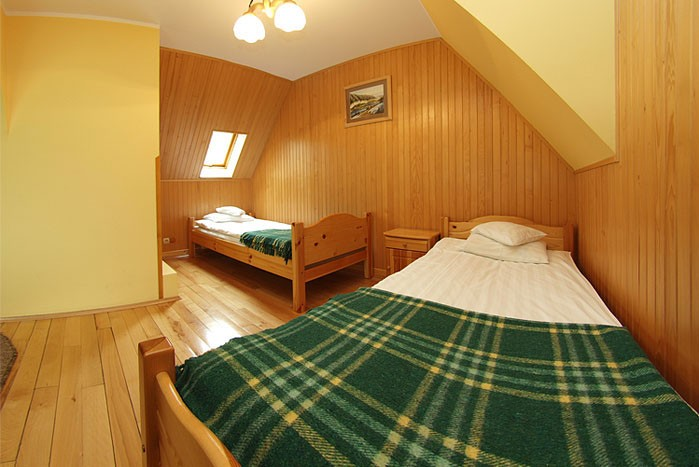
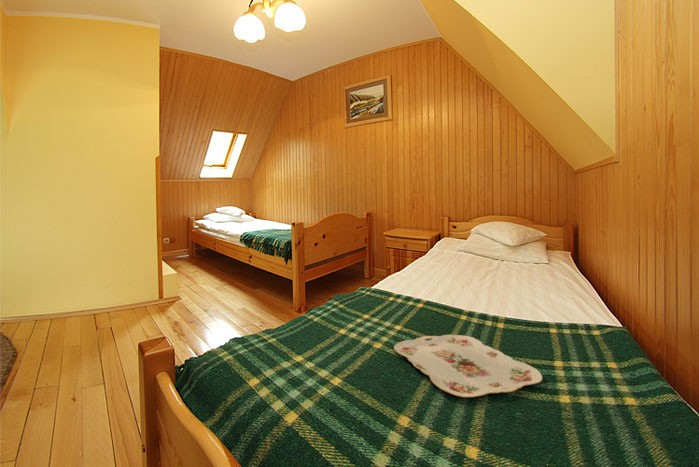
+ serving tray [393,334,543,398]
